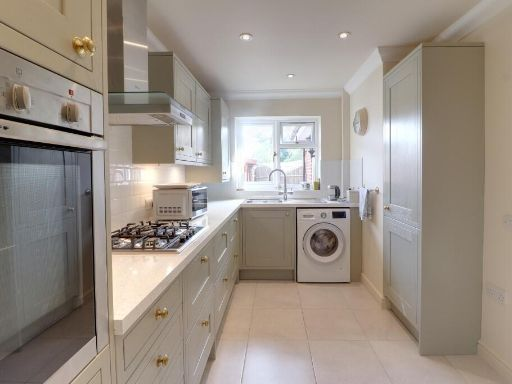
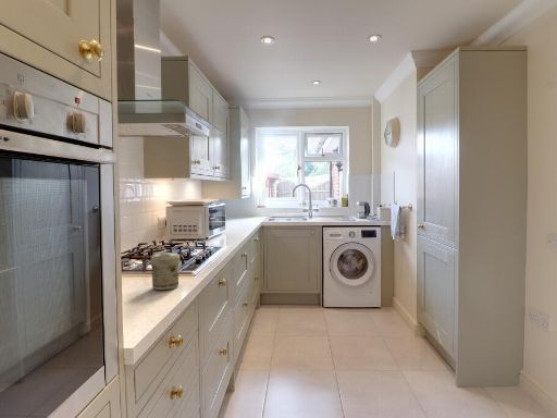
+ jar [150,251,181,291]
